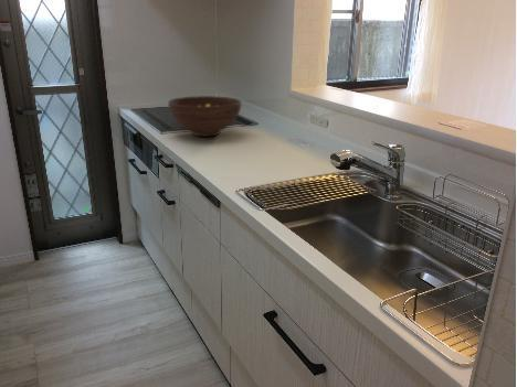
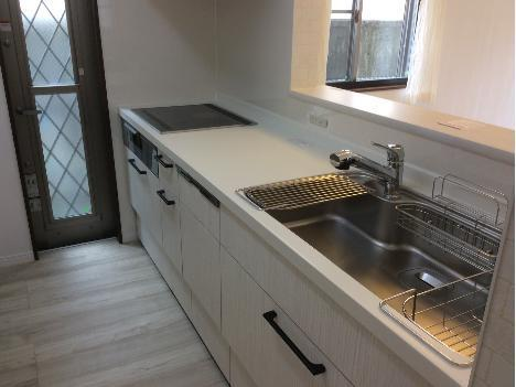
- fruit bowl [167,95,243,138]
